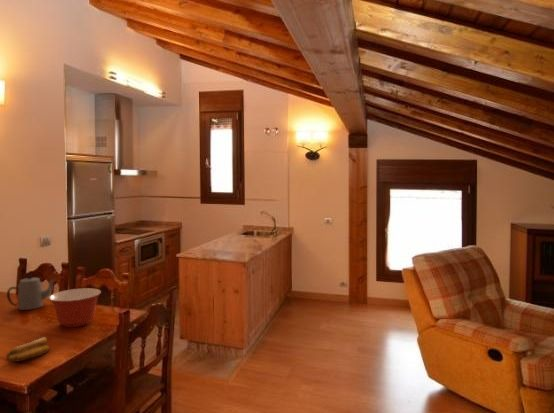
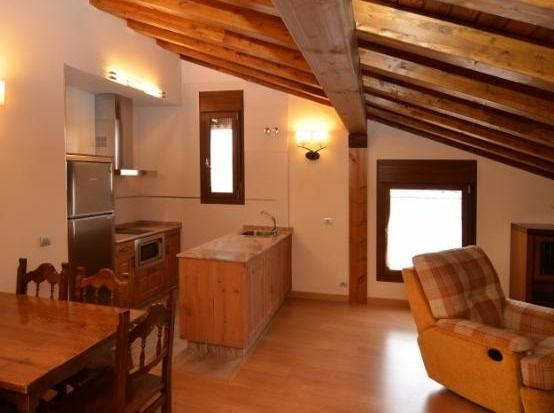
- mixing bowl [48,287,102,328]
- banana [5,337,51,363]
- teapot [6,274,56,311]
